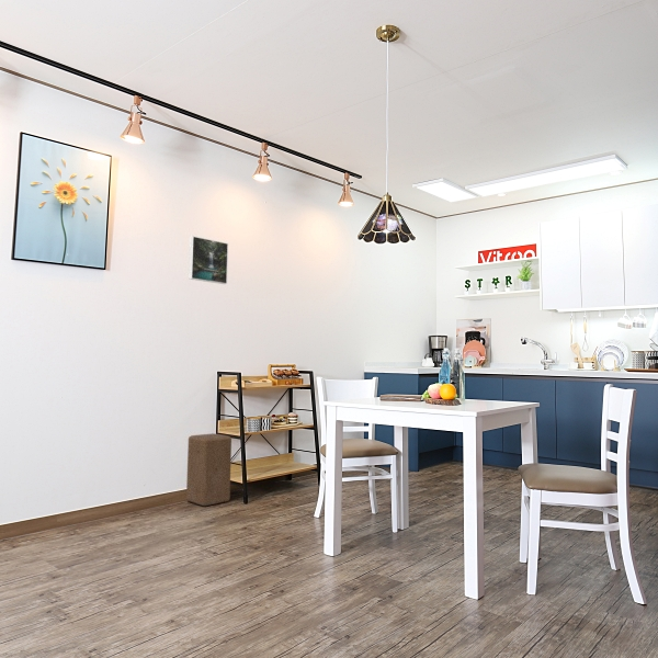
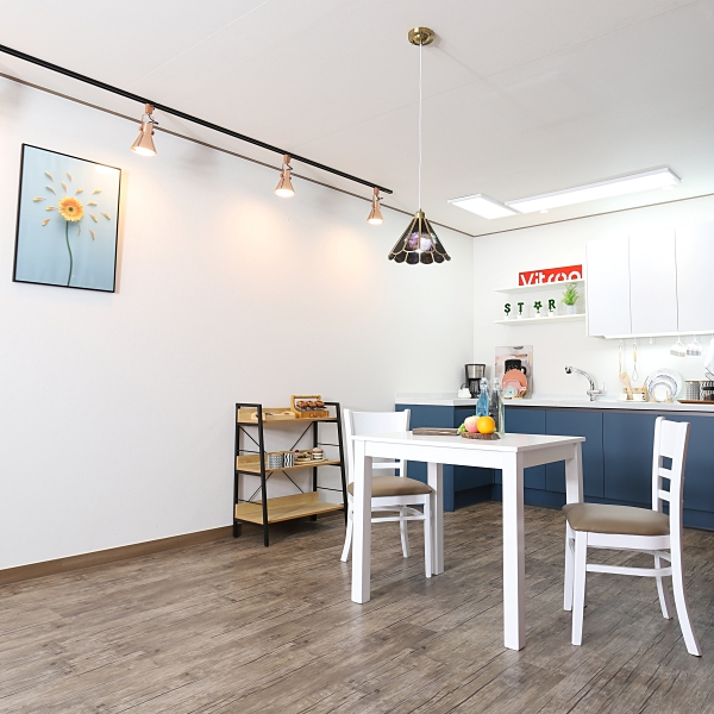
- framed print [188,235,229,285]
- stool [185,432,232,507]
